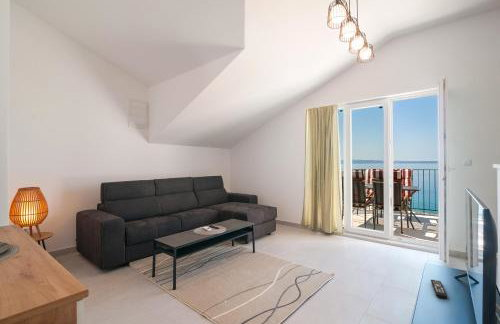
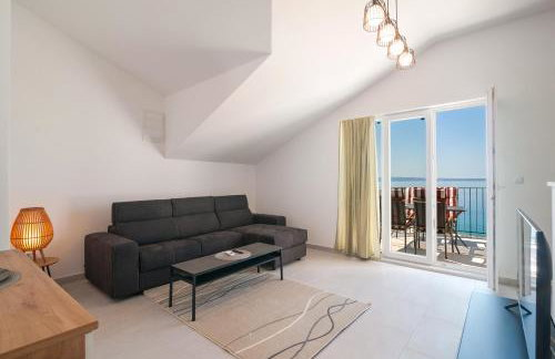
- remote control [430,279,448,300]
